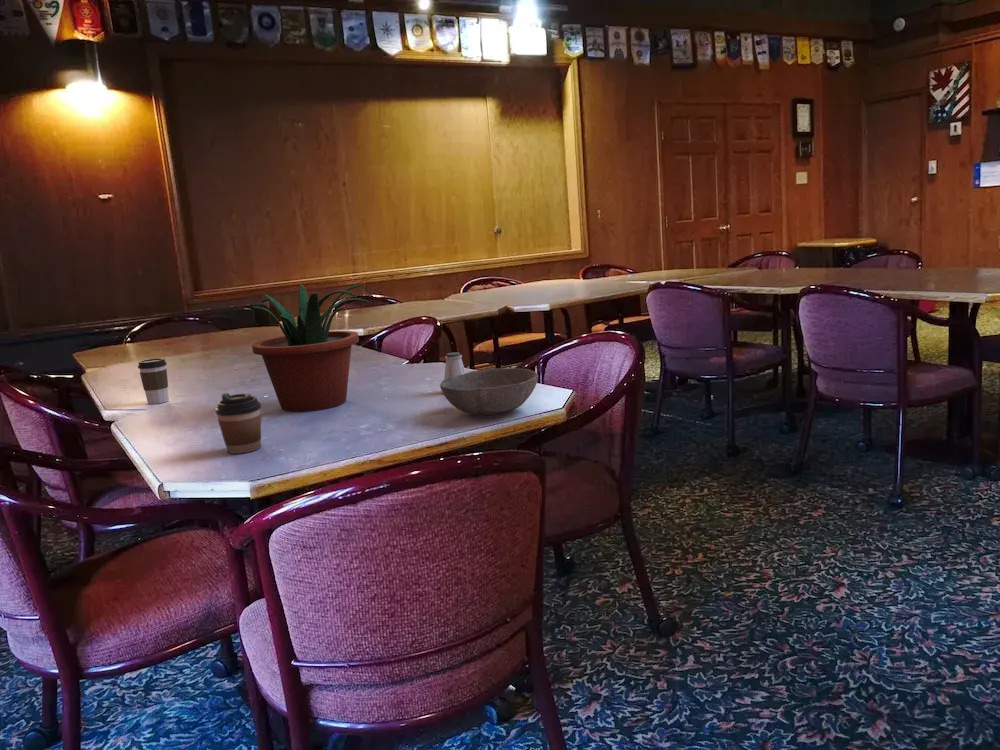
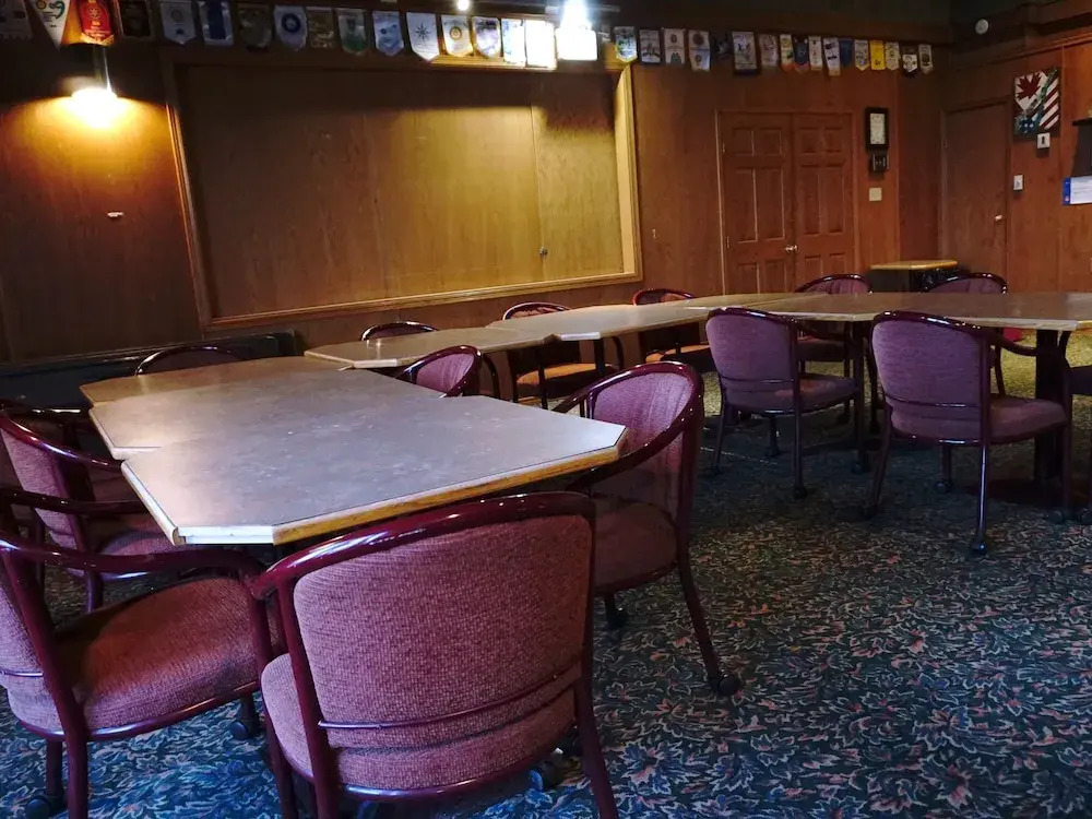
- coffee cup [214,392,262,455]
- saltshaker [443,351,467,380]
- potted plant [251,283,370,413]
- bowl [439,367,539,416]
- coffee cup [137,357,170,405]
